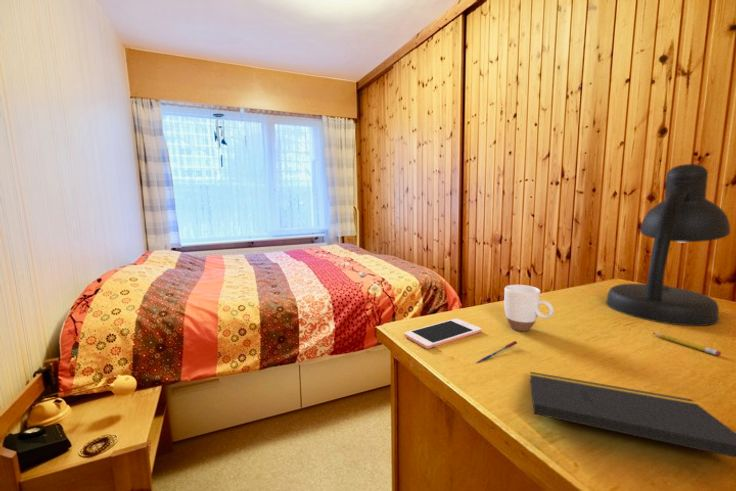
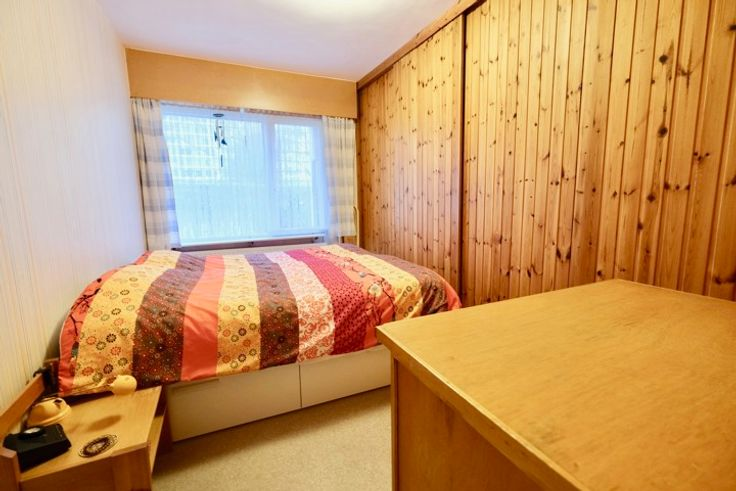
- cell phone [404,318,483,350]
- desk lamp [605,163,731,327]
- pencil [652,332,722,357]
- pen [475,340,518,364]
- notepad [529,371,736,458]
- mug [503,284,555,332]
